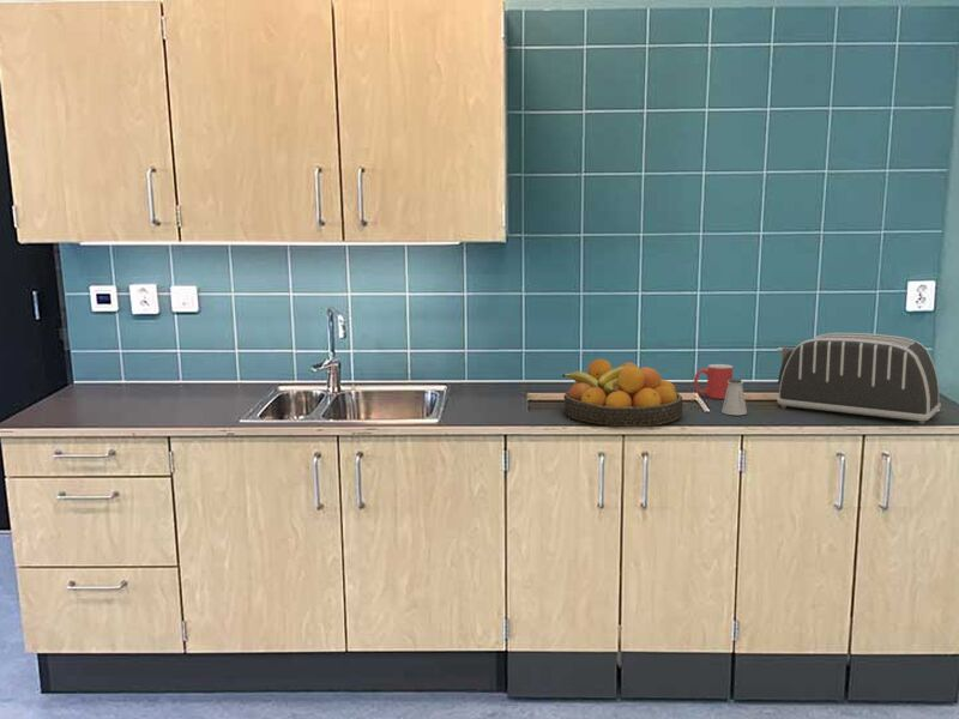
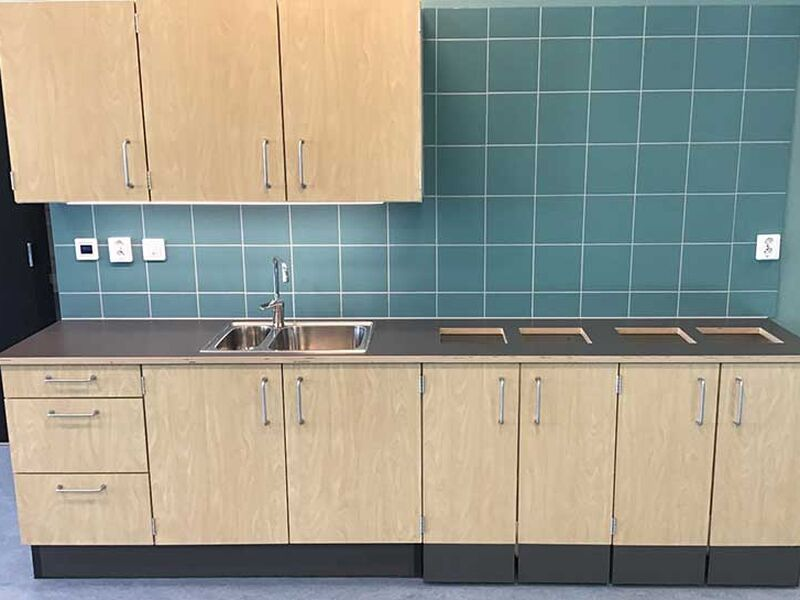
- mug [693,363,734,400]
- saltshaker [720,377,748,416]
- toaster [776,332,942,425]
- fruit bowl [561,358,683,428]
